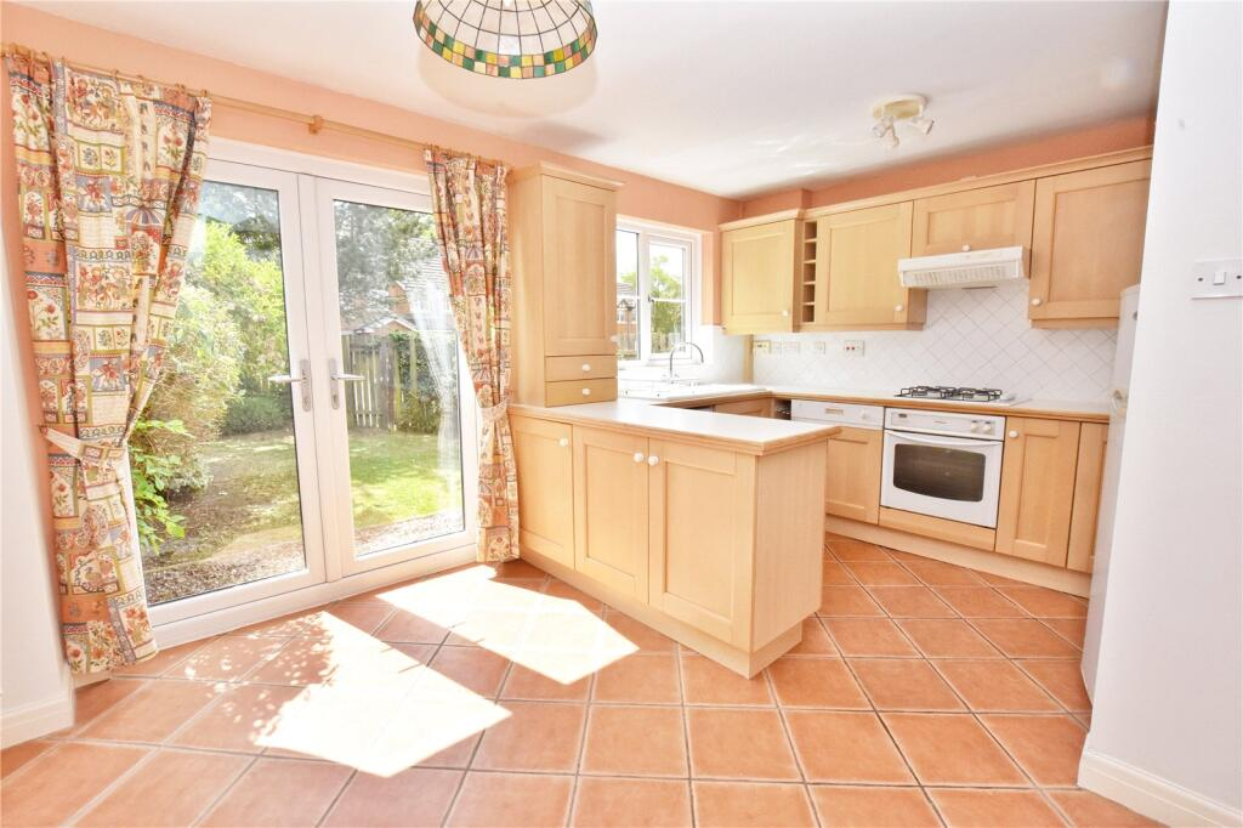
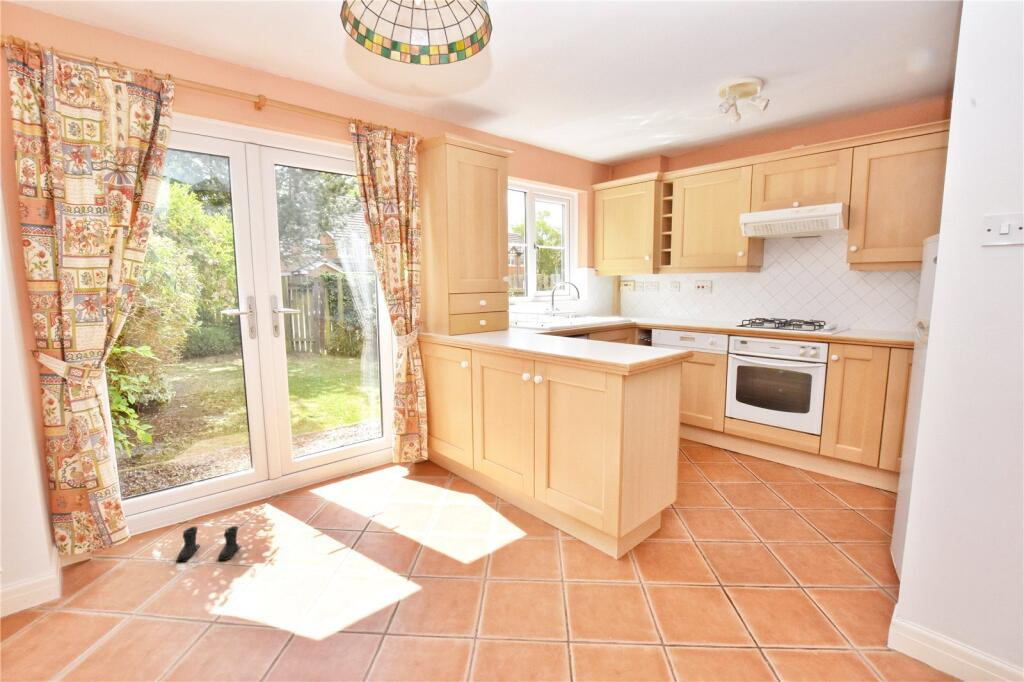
+ boots [175,525,242,562]
